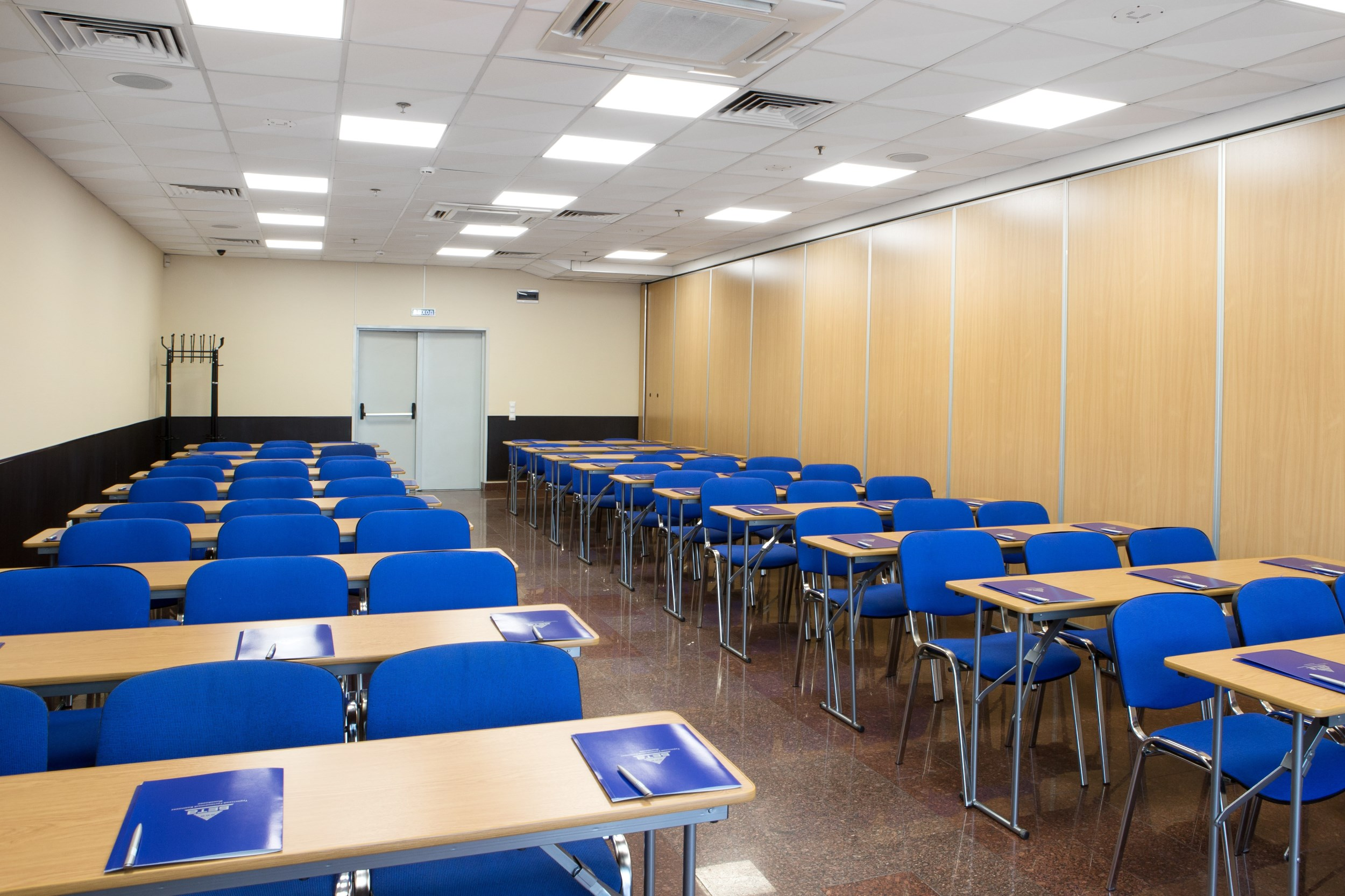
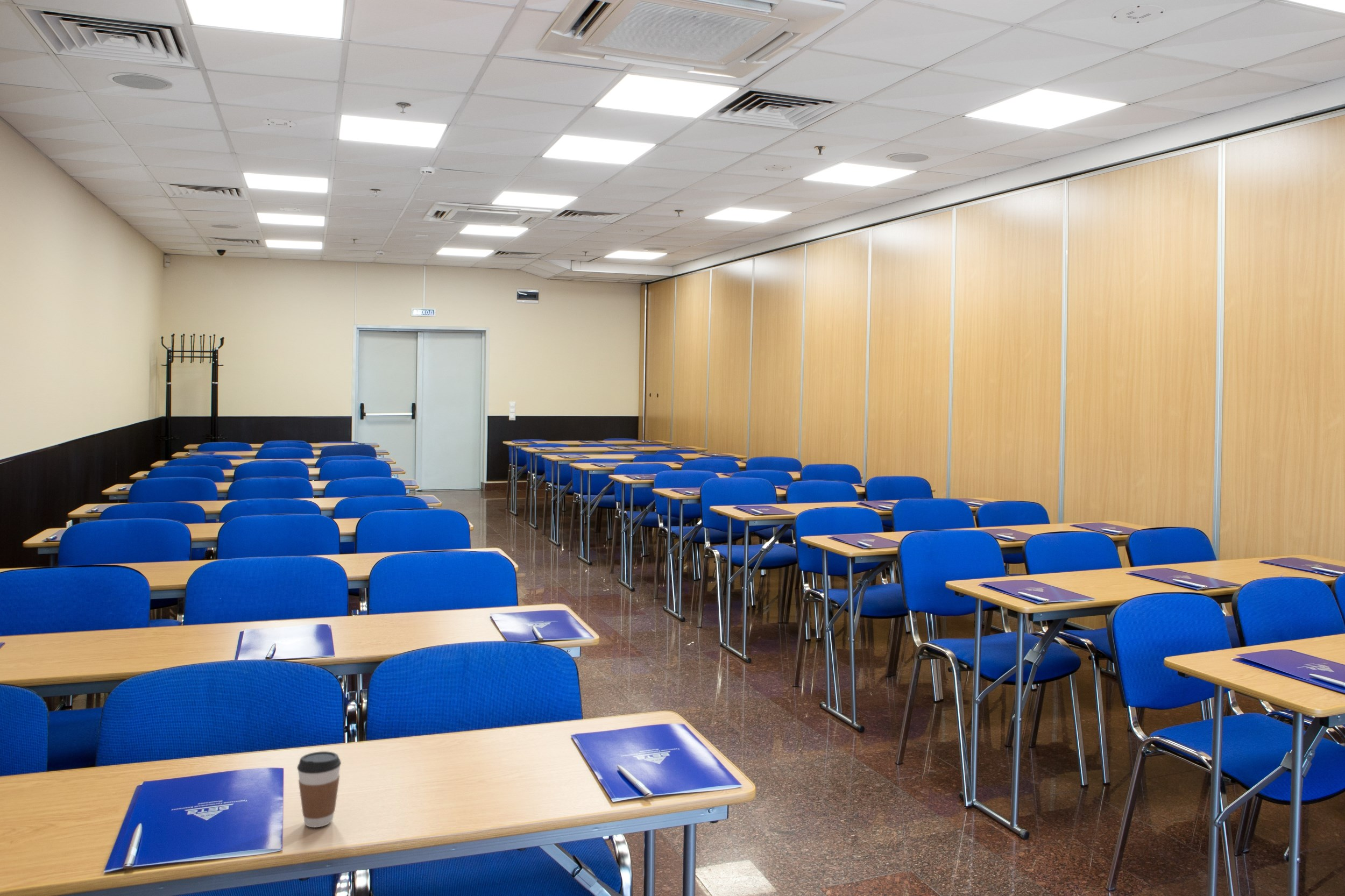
+ coffee cup [296,751,342,828]
